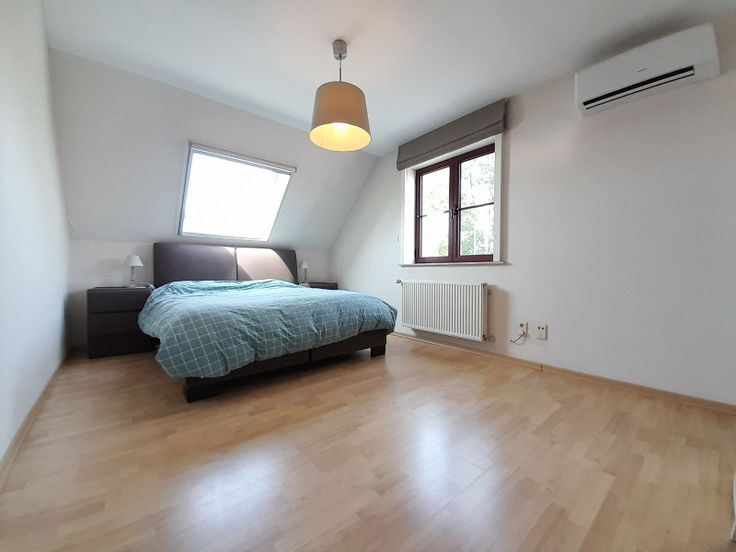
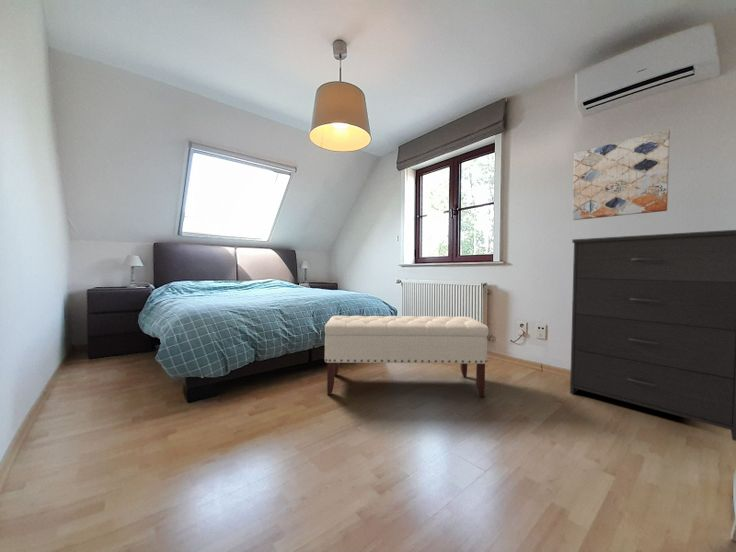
+ bench [323,315,490,398]
+ dresser [569,229,736,442]
+ wall art [572,129,671,221]
